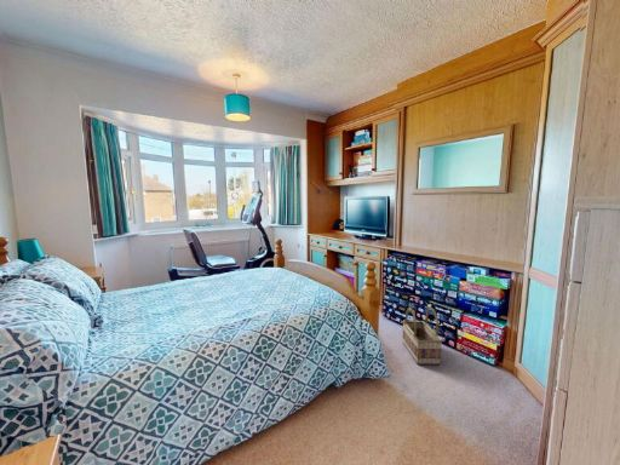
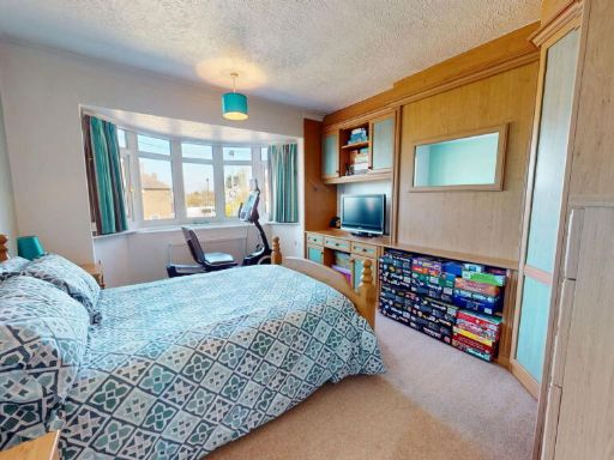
- basket [401,306,443,366]
